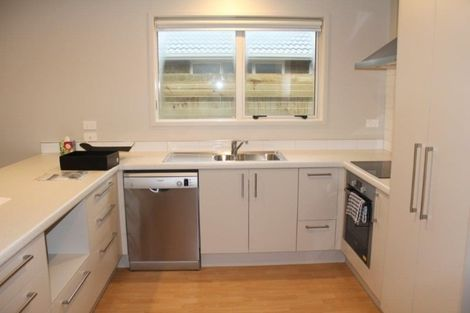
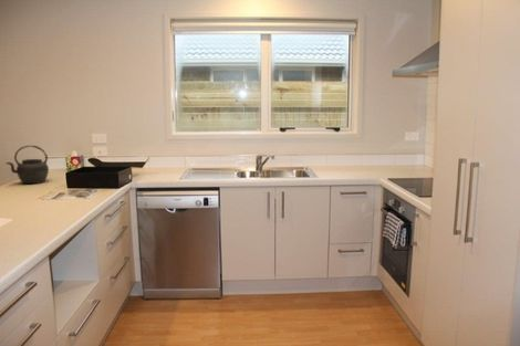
+ kettle [4,145,50,185]
